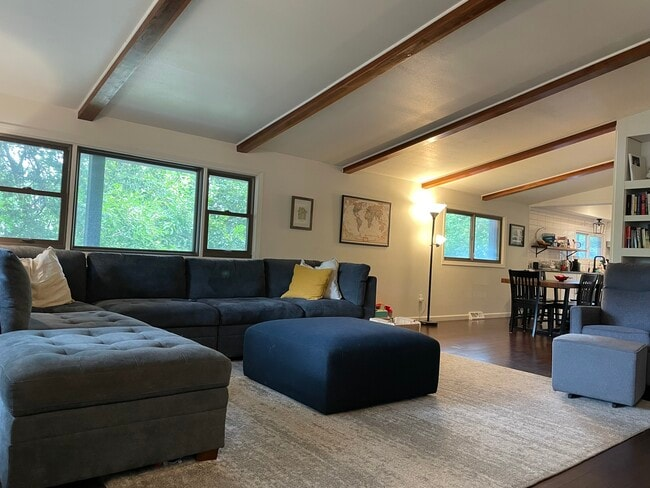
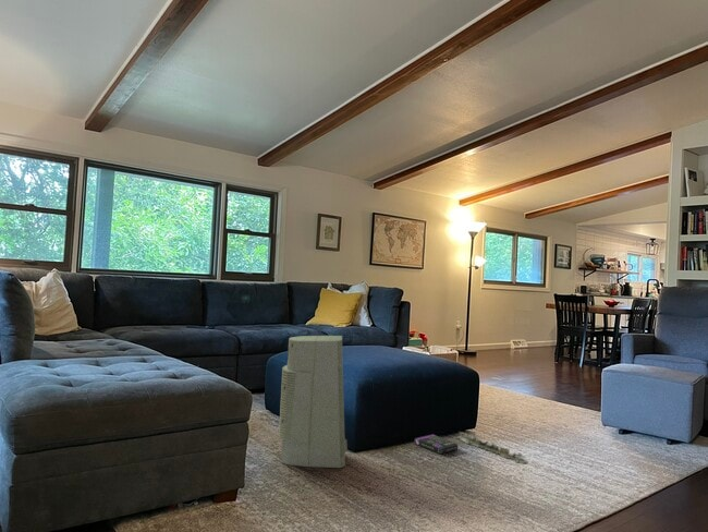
+ box [414,433,459,456]
+ toy train [456,431,527,464]
+ air purifier [278,335,349,469]
